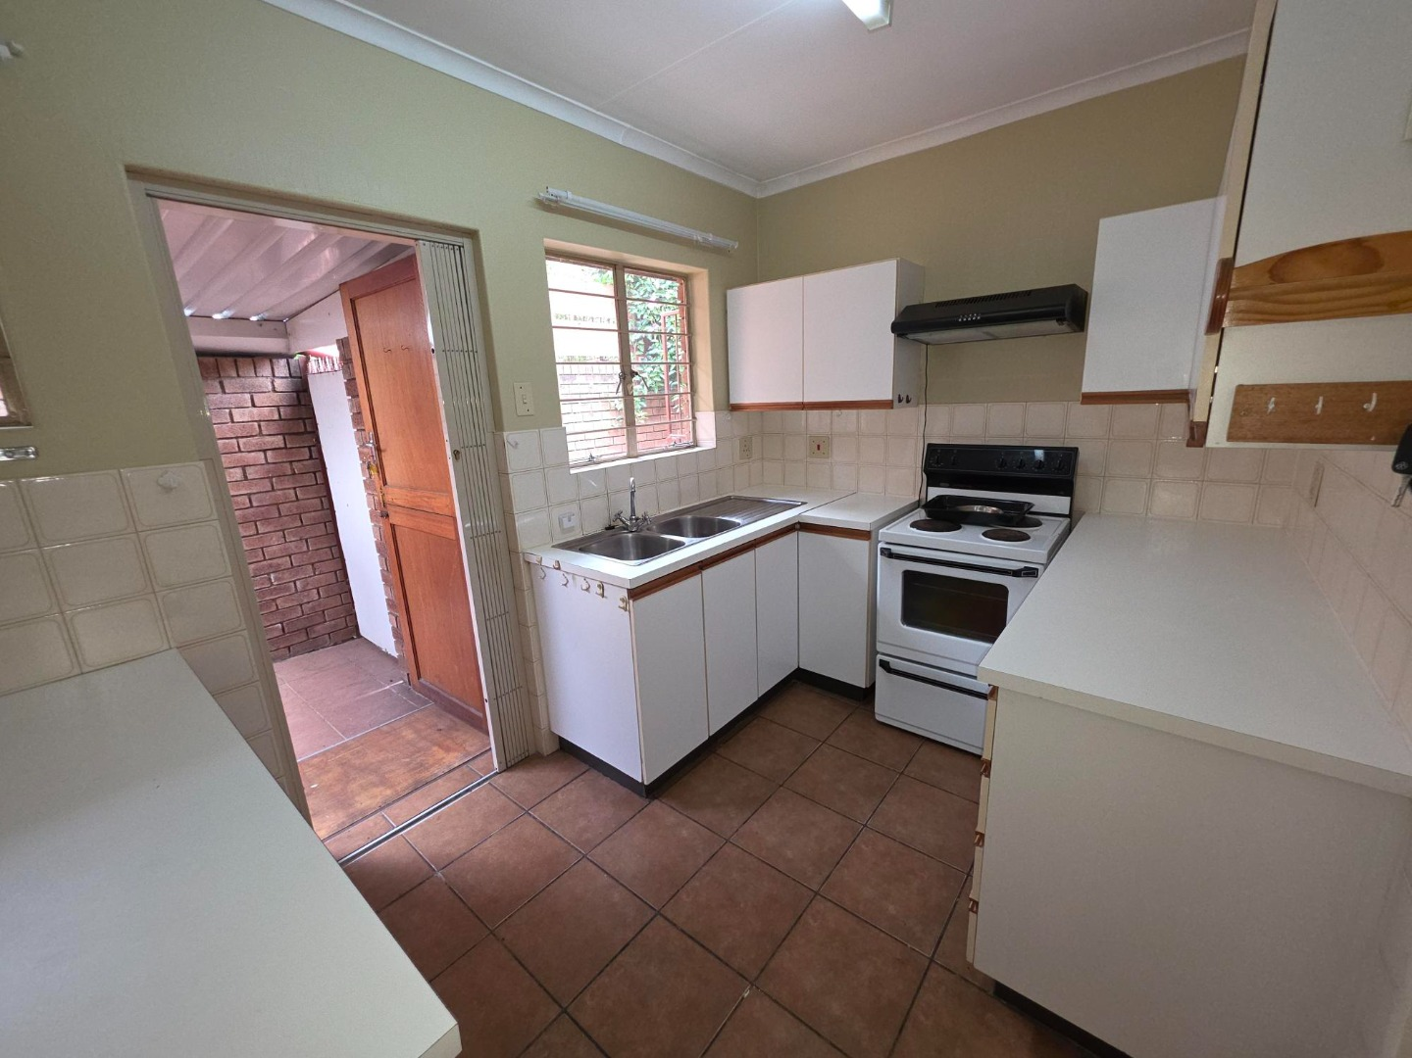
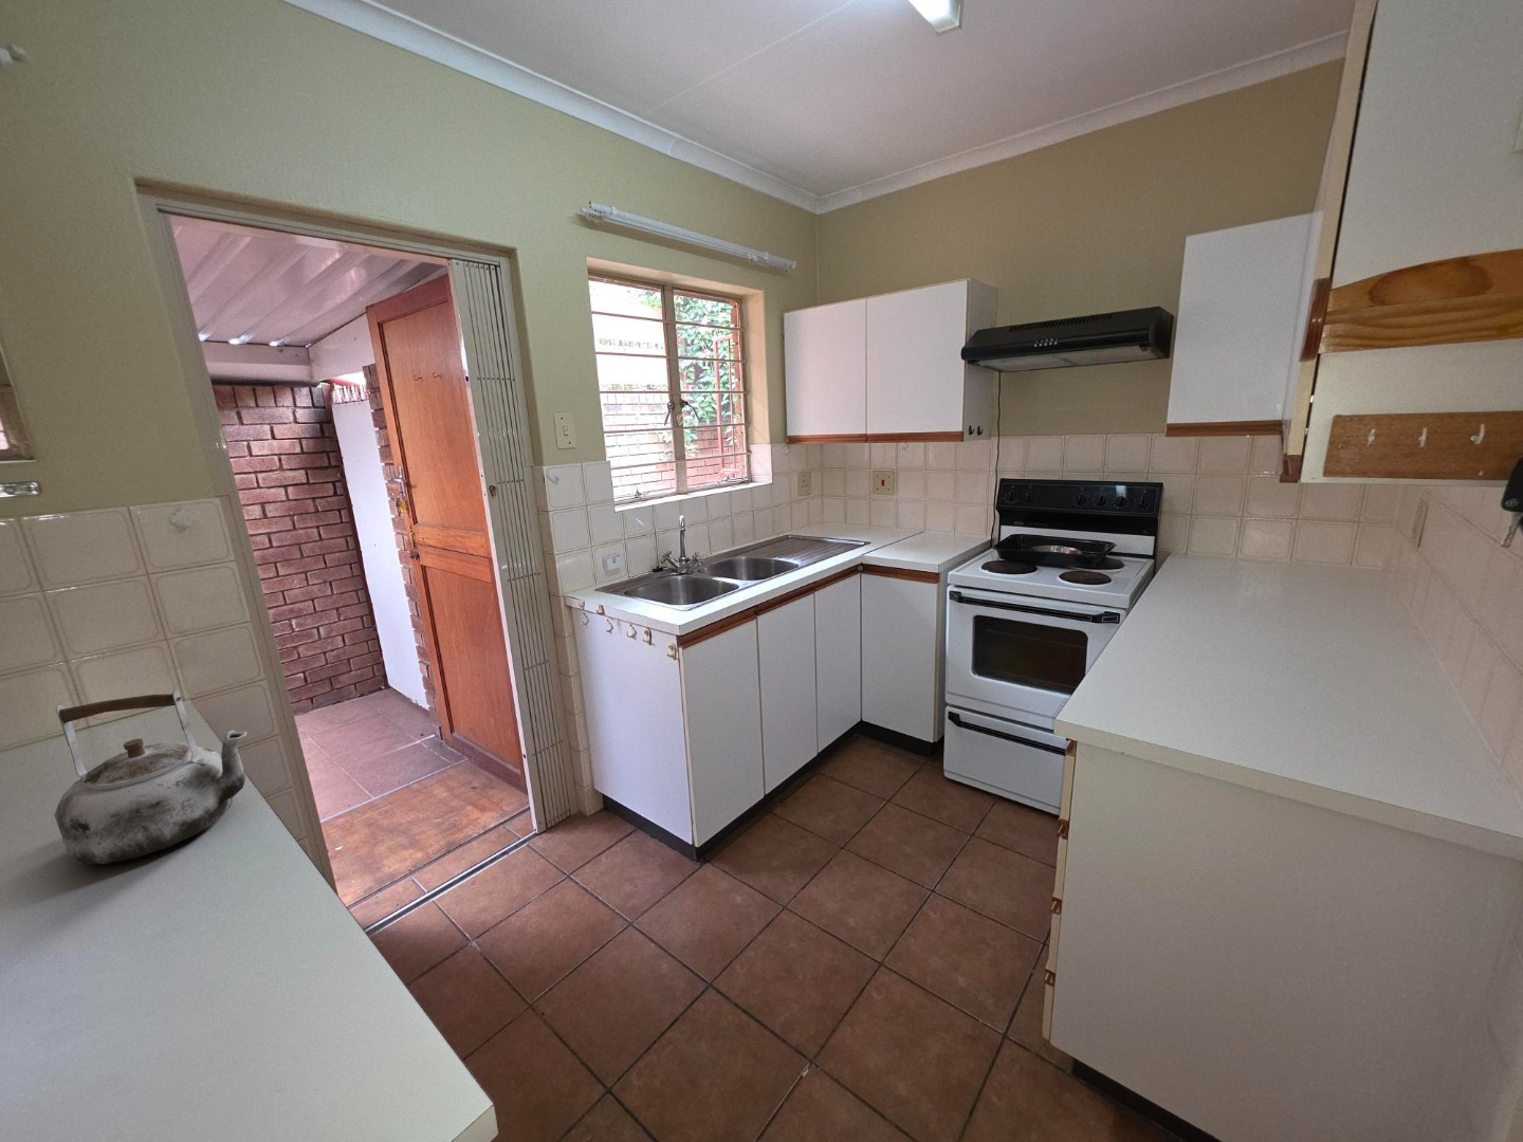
+ kettle [54,689,247,865]
